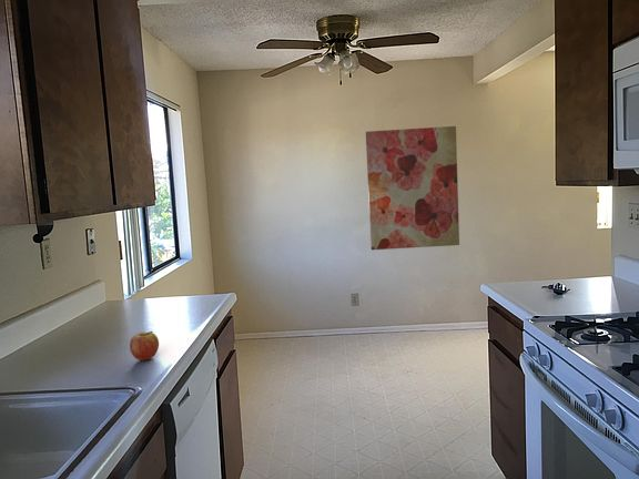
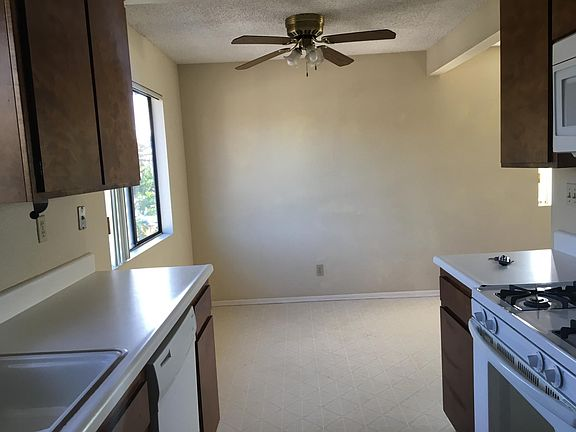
- wall art [365,125,460,251]
- fruit [129,330,160,361]
